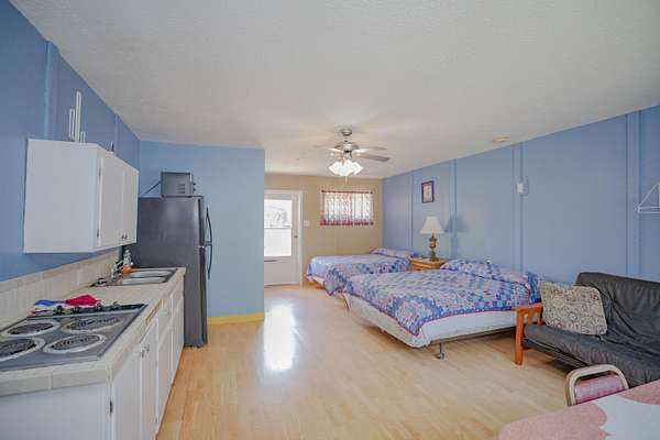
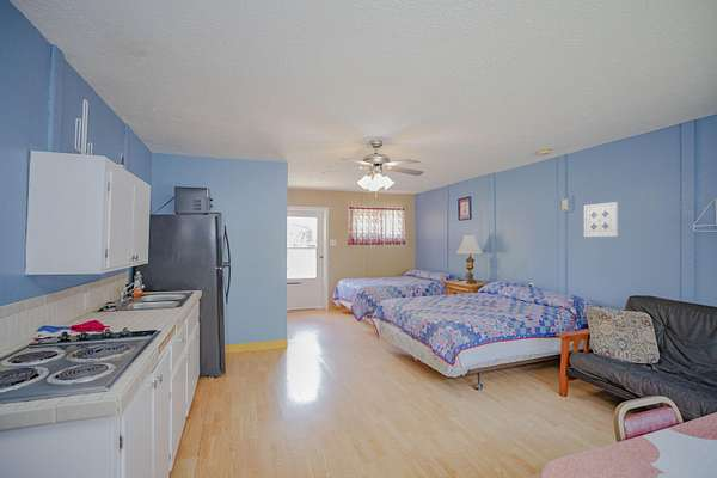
+ wall art [583,201,619,238]
